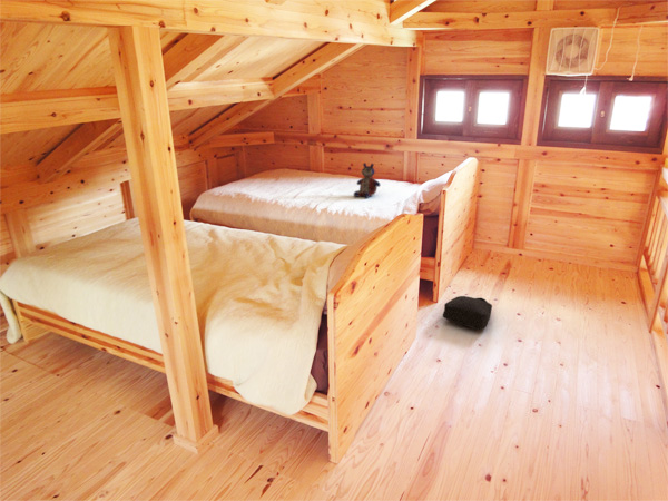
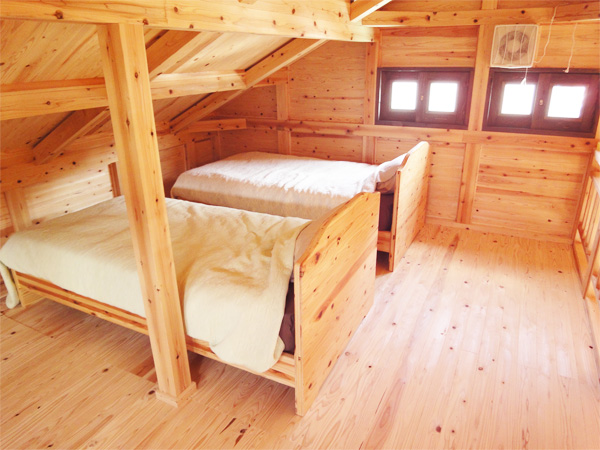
- backpack [442,295,493,331]
- stuffed bear [353,161,381,199]
